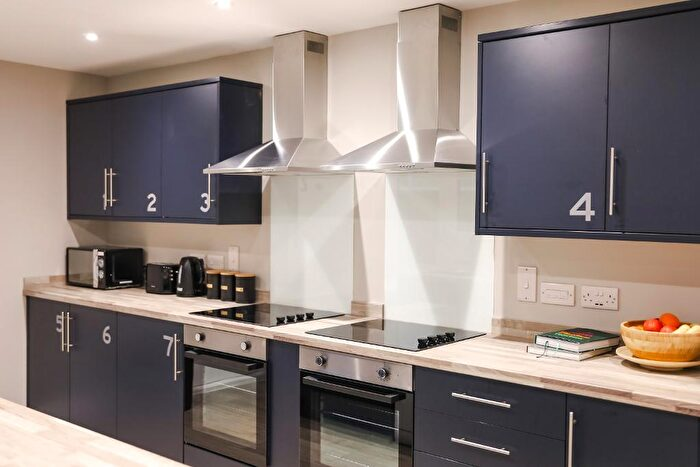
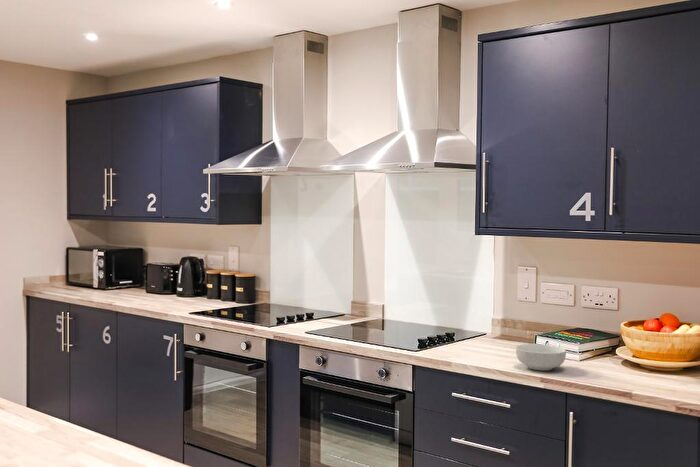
+ cereal bowl [515,343,567,371]
